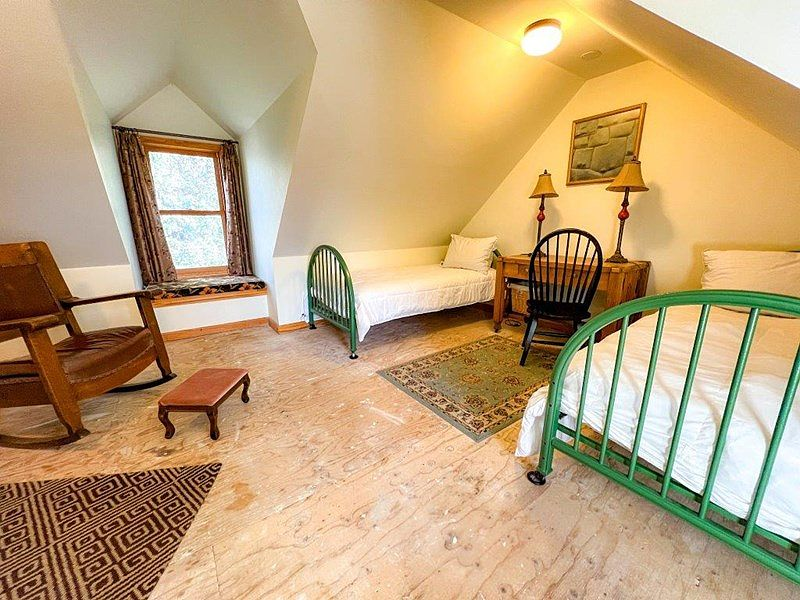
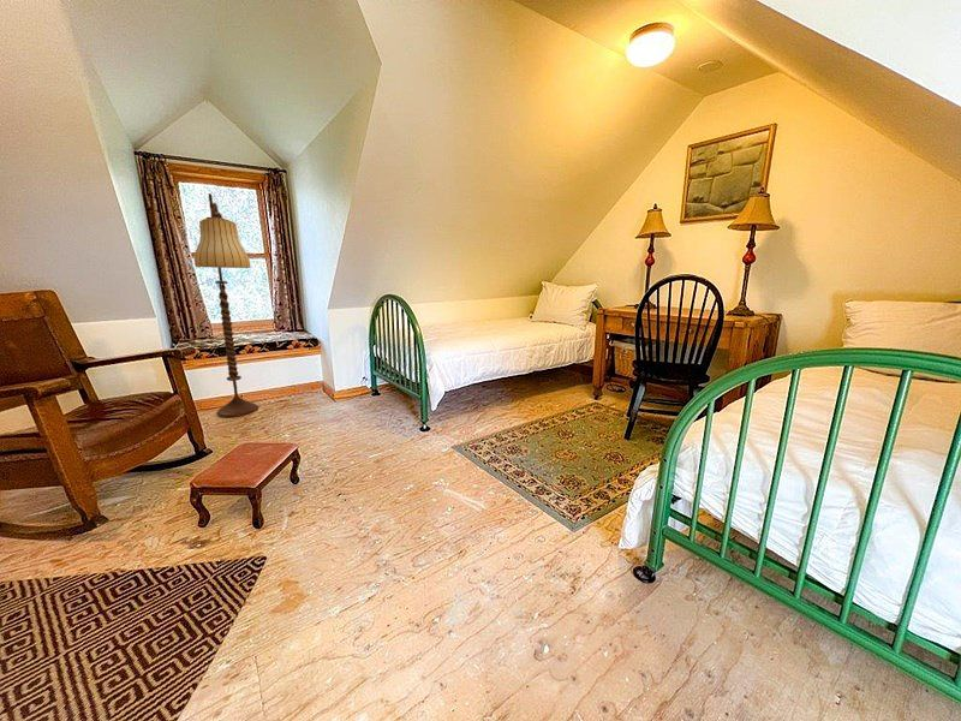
+ floor lamp [193,192,259,418]
